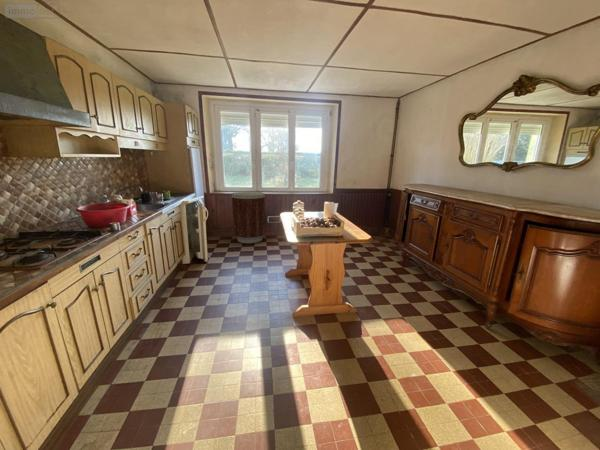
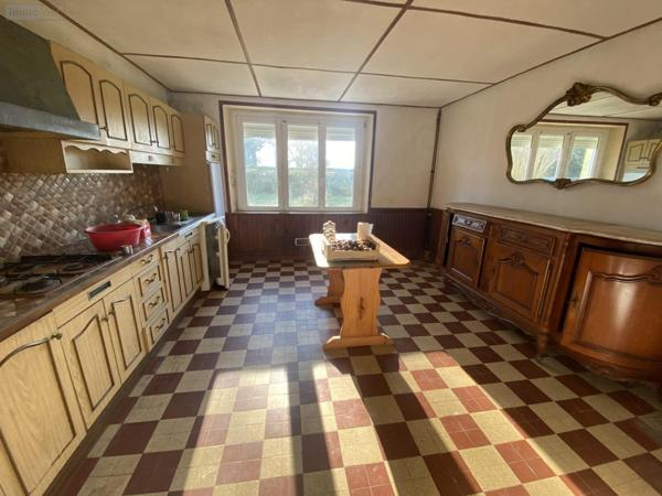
- trash can [231,191,266,244]
